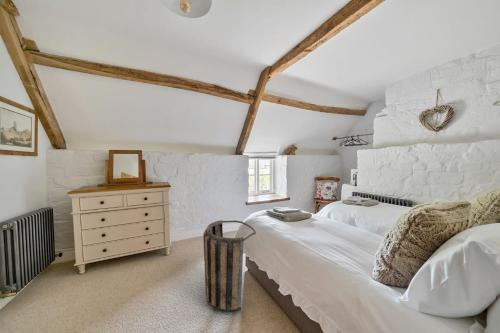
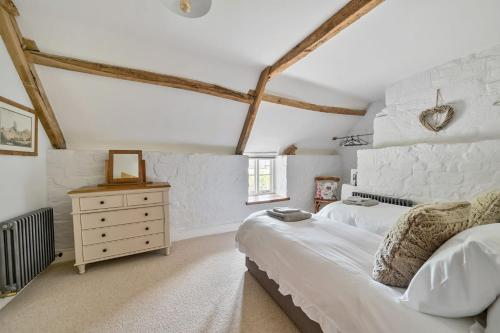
- basket [202,219,257,312]
